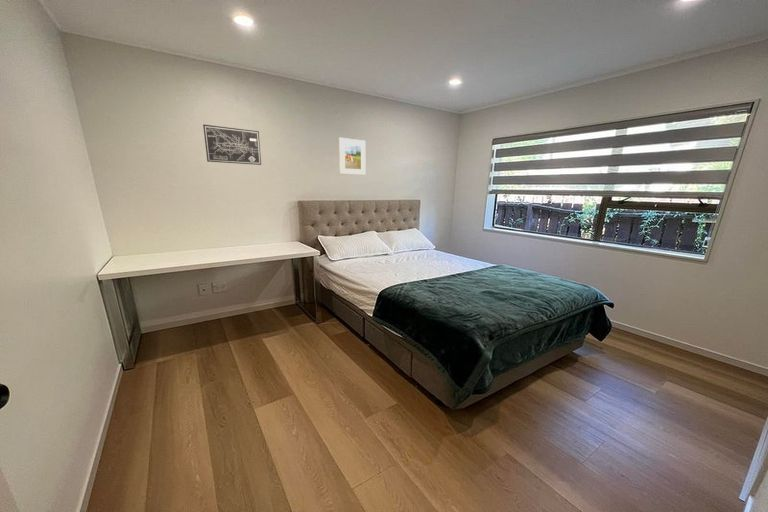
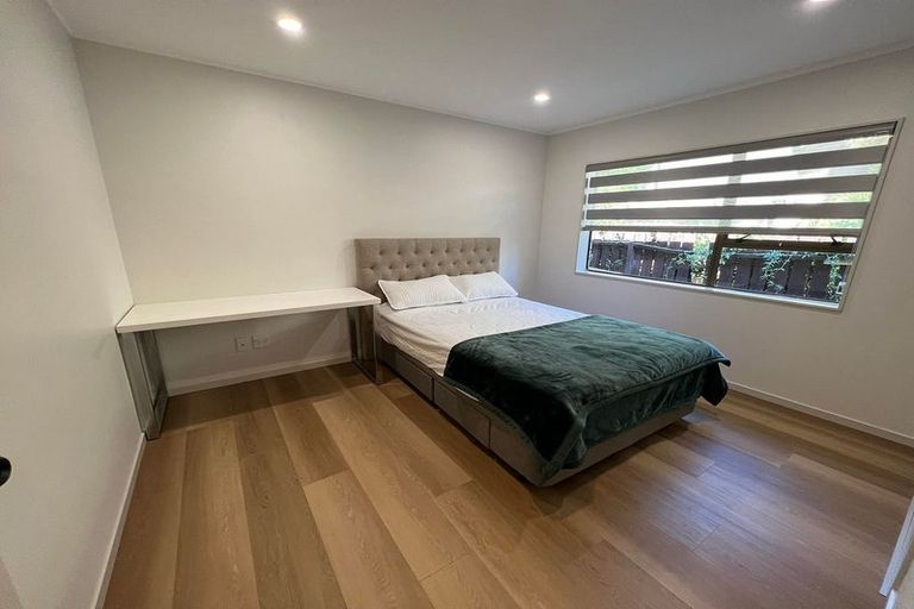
- wall art [202,123,262,166]
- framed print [338,137,367,176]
